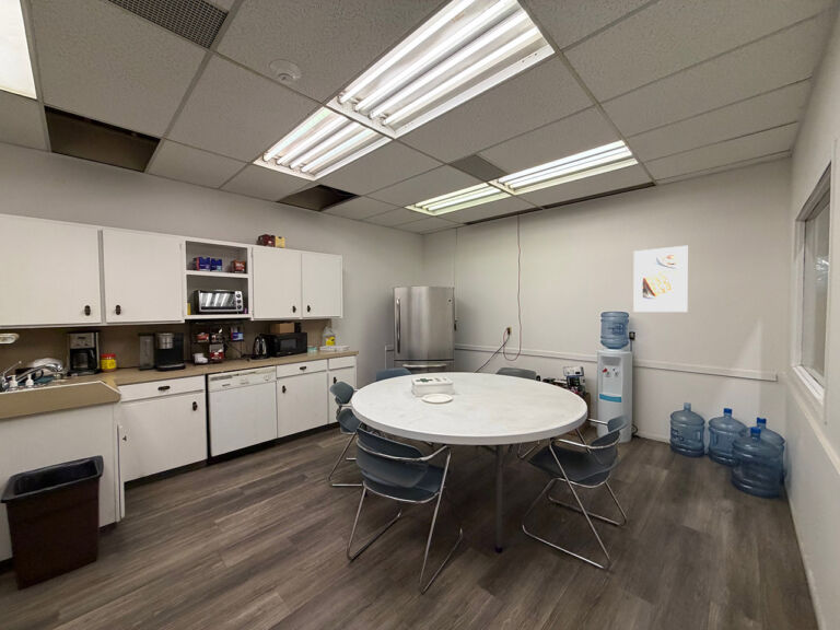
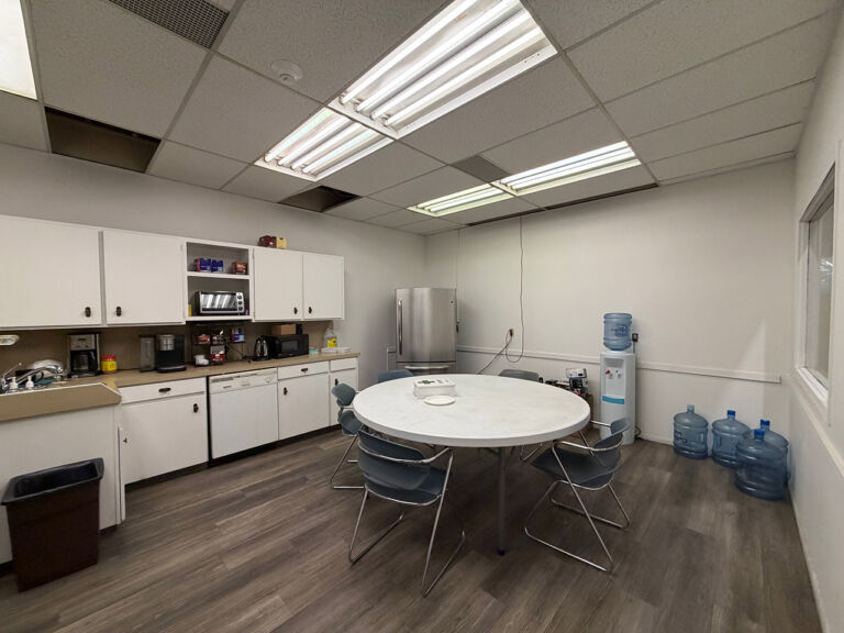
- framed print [633,245,689,313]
